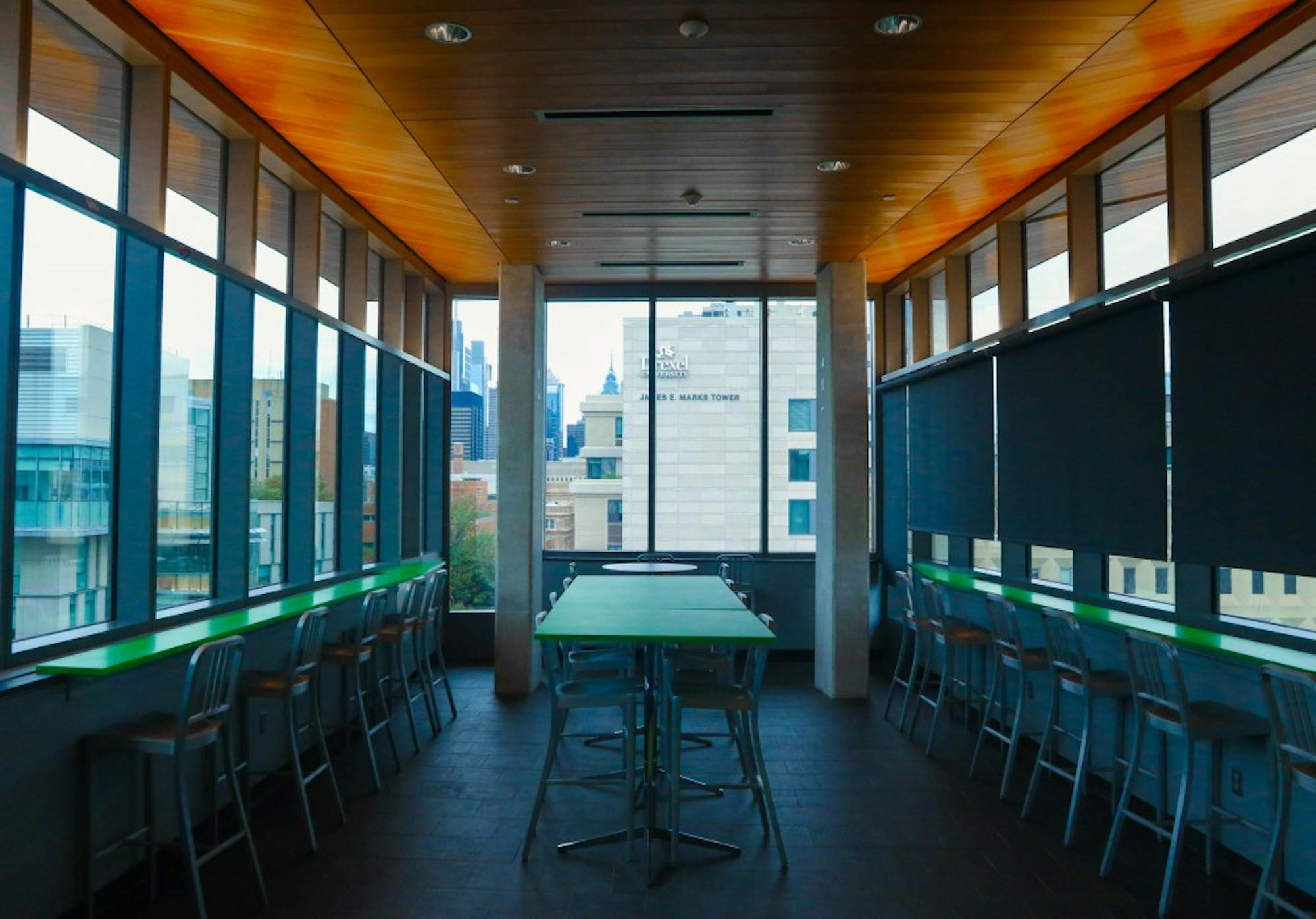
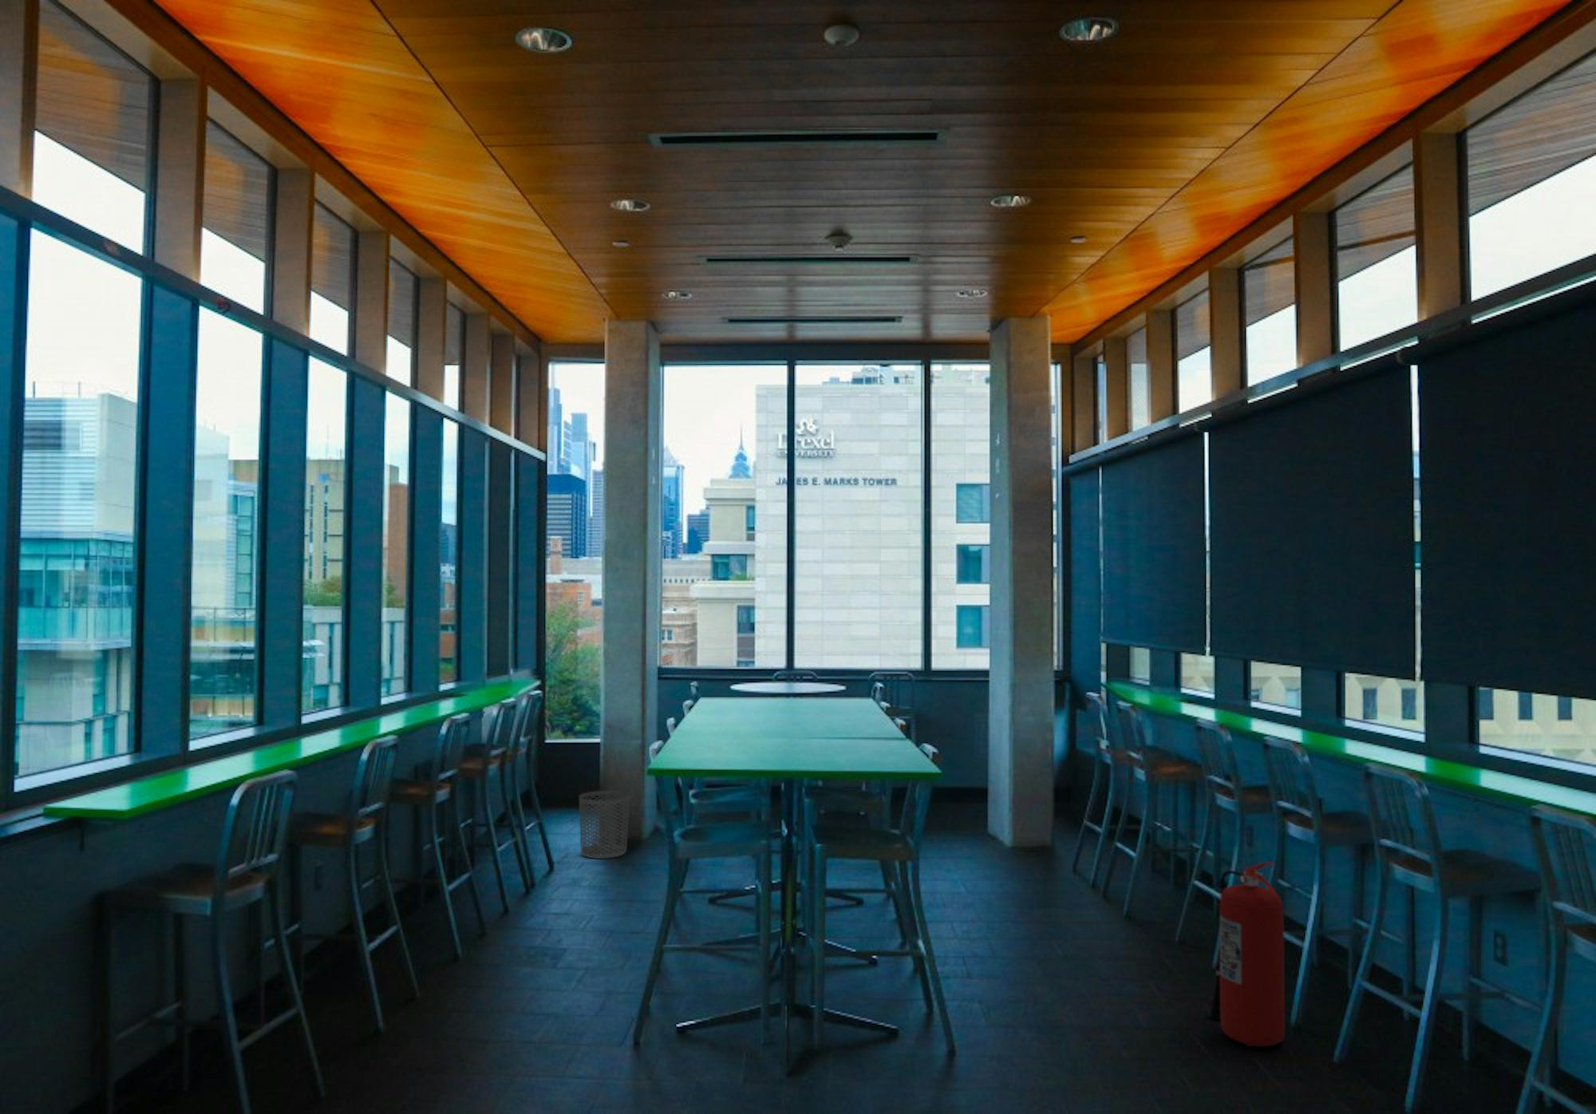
+ waste bin [578,790,631,859]
+ fire extinguisher [1209,861,1286,1047]
